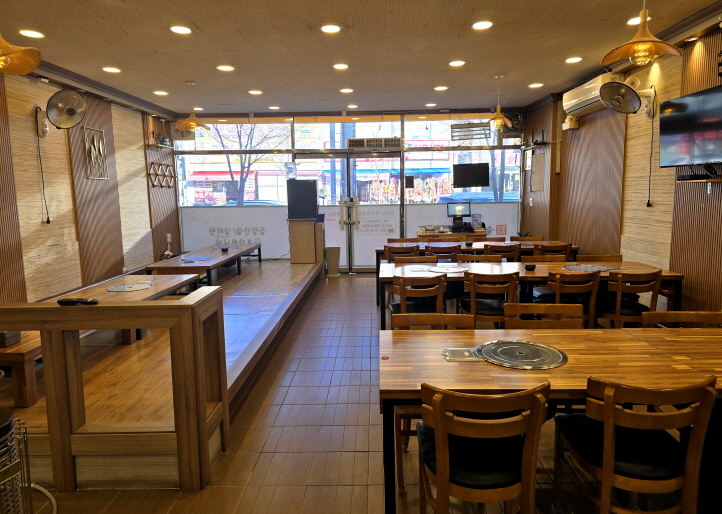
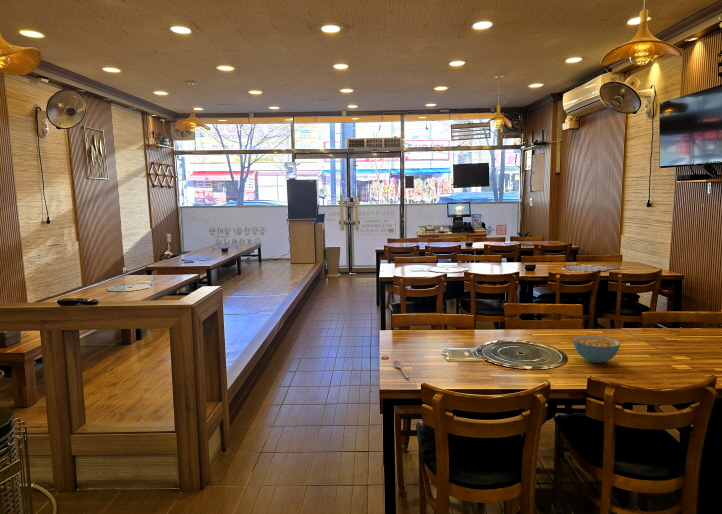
+ cereal bowl [572,334,621,364]
+ spoon [392,359,410,379]
